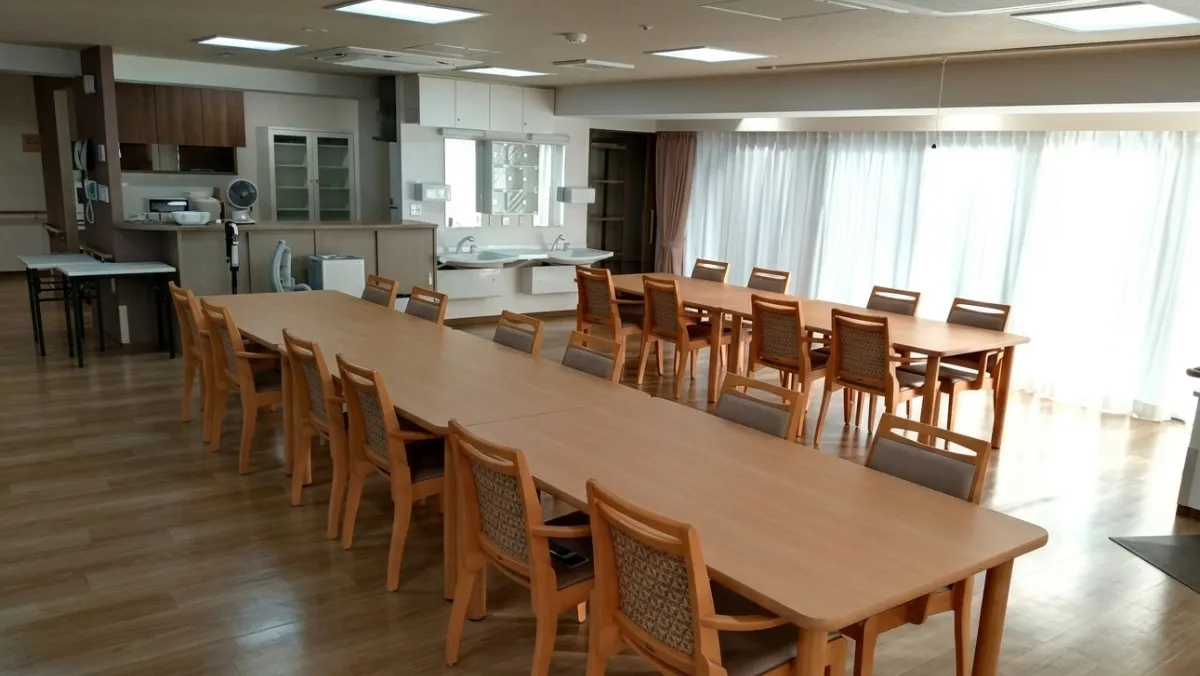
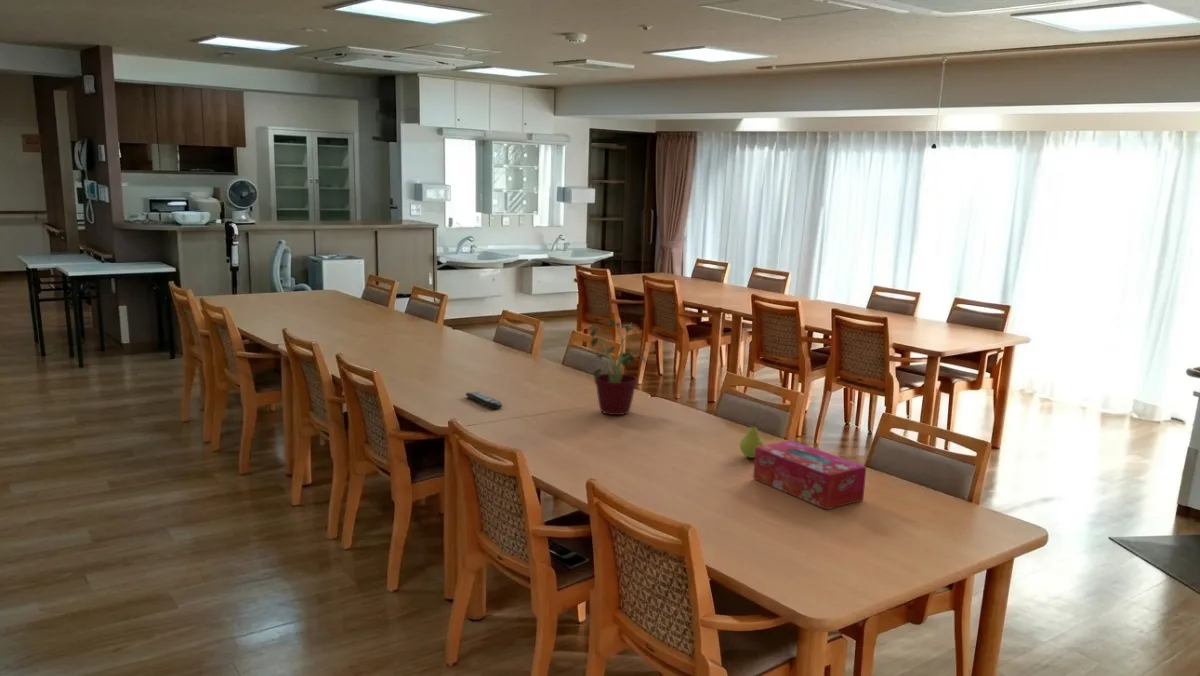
+ tissue box [752,439,867,510]
+ potted plant [588,318,648,416]
+ fruit [739,421,766,459]
+ remote control [465,391,503,410]
